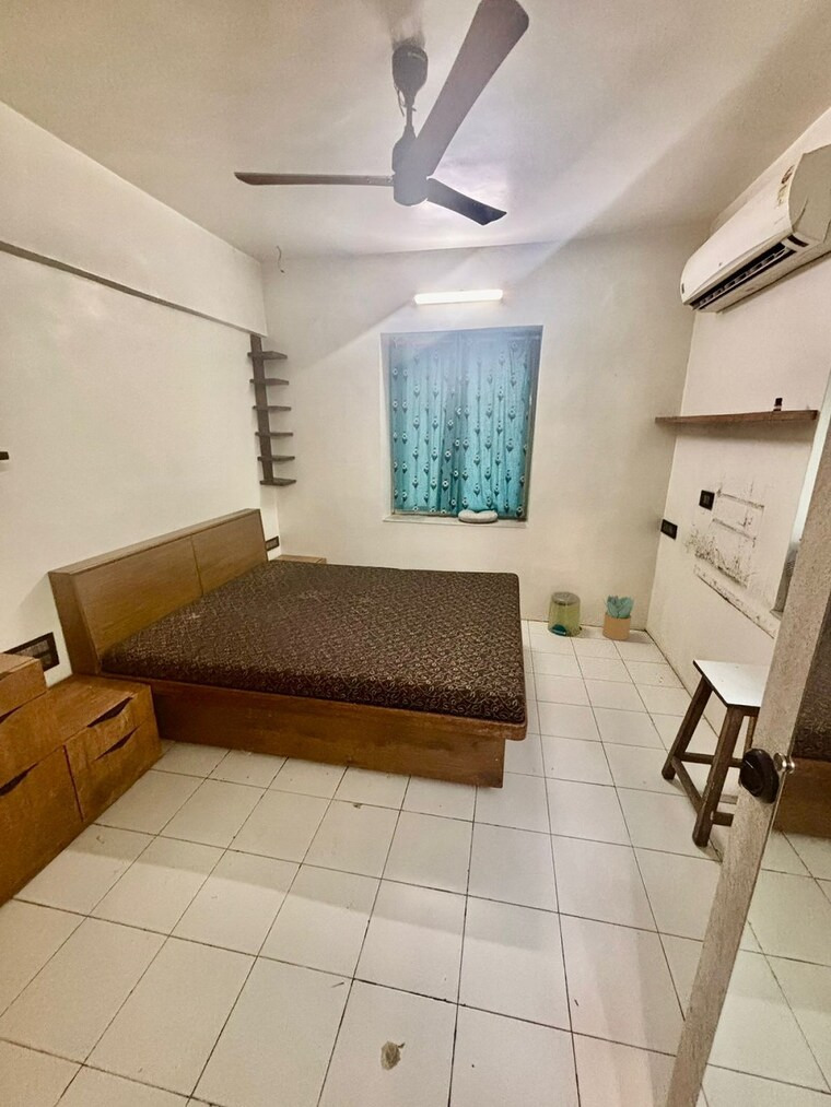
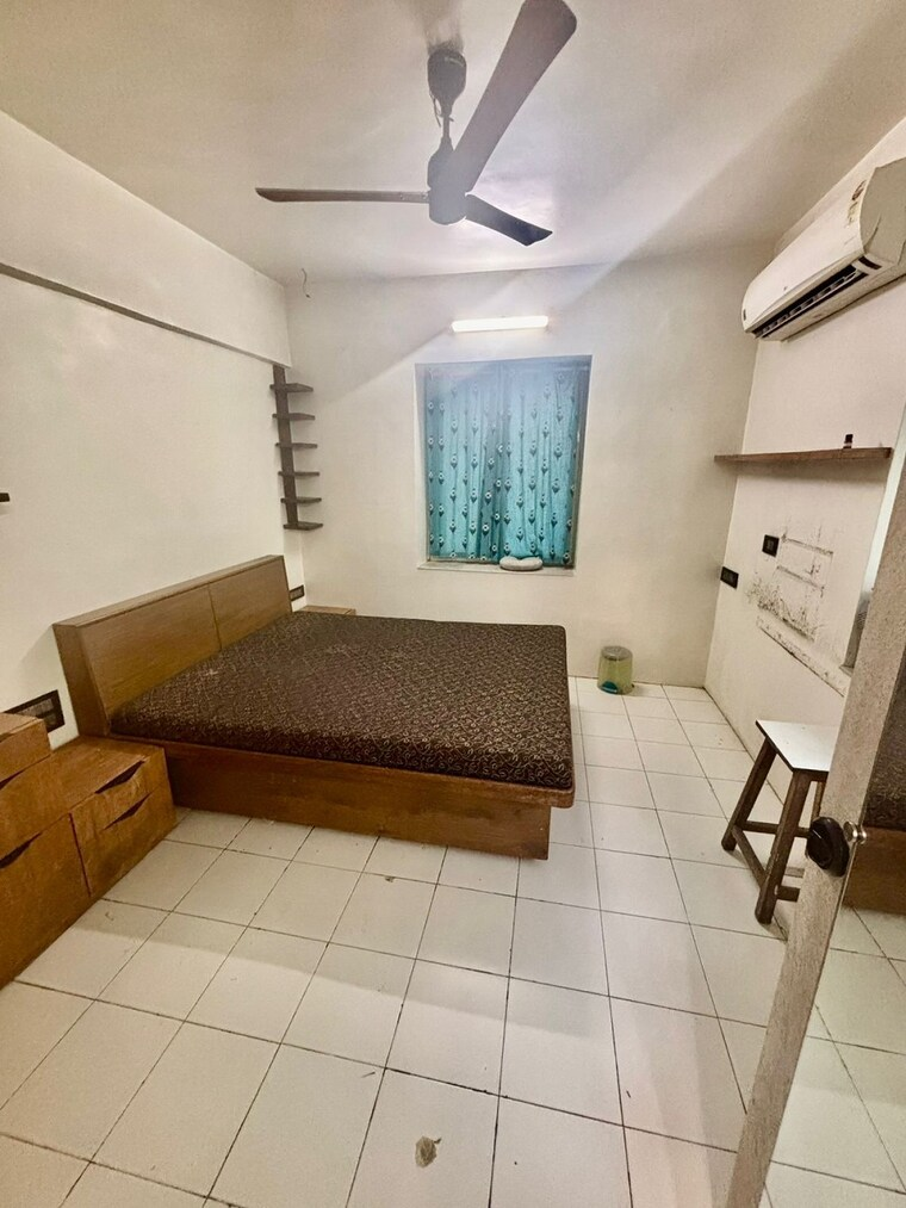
- potted plant [601,594,635,641]
